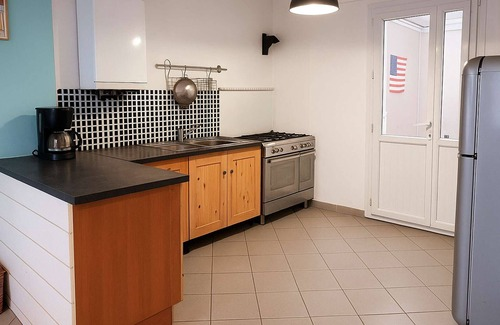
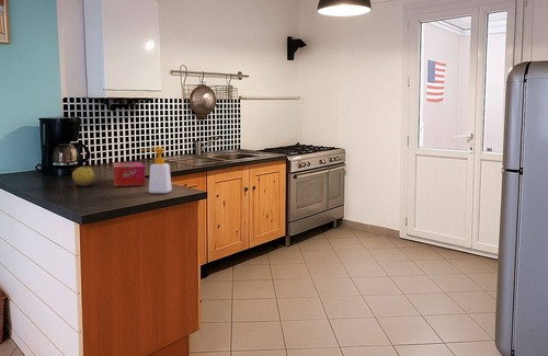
+ tissue box [112,161,147,187]
+ fruit [71,165,96,187]
+ soap bottle [140,147,173,195]
